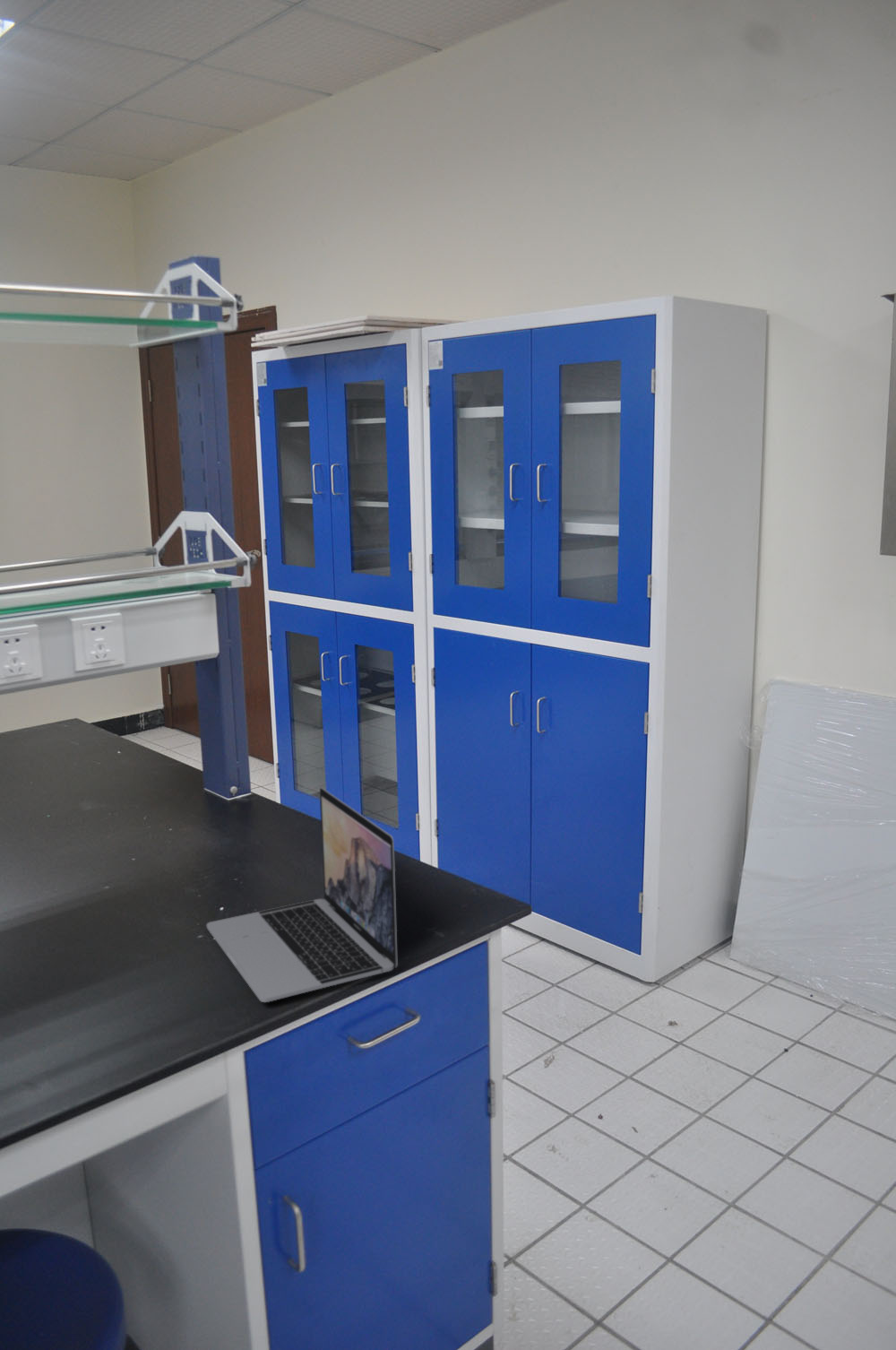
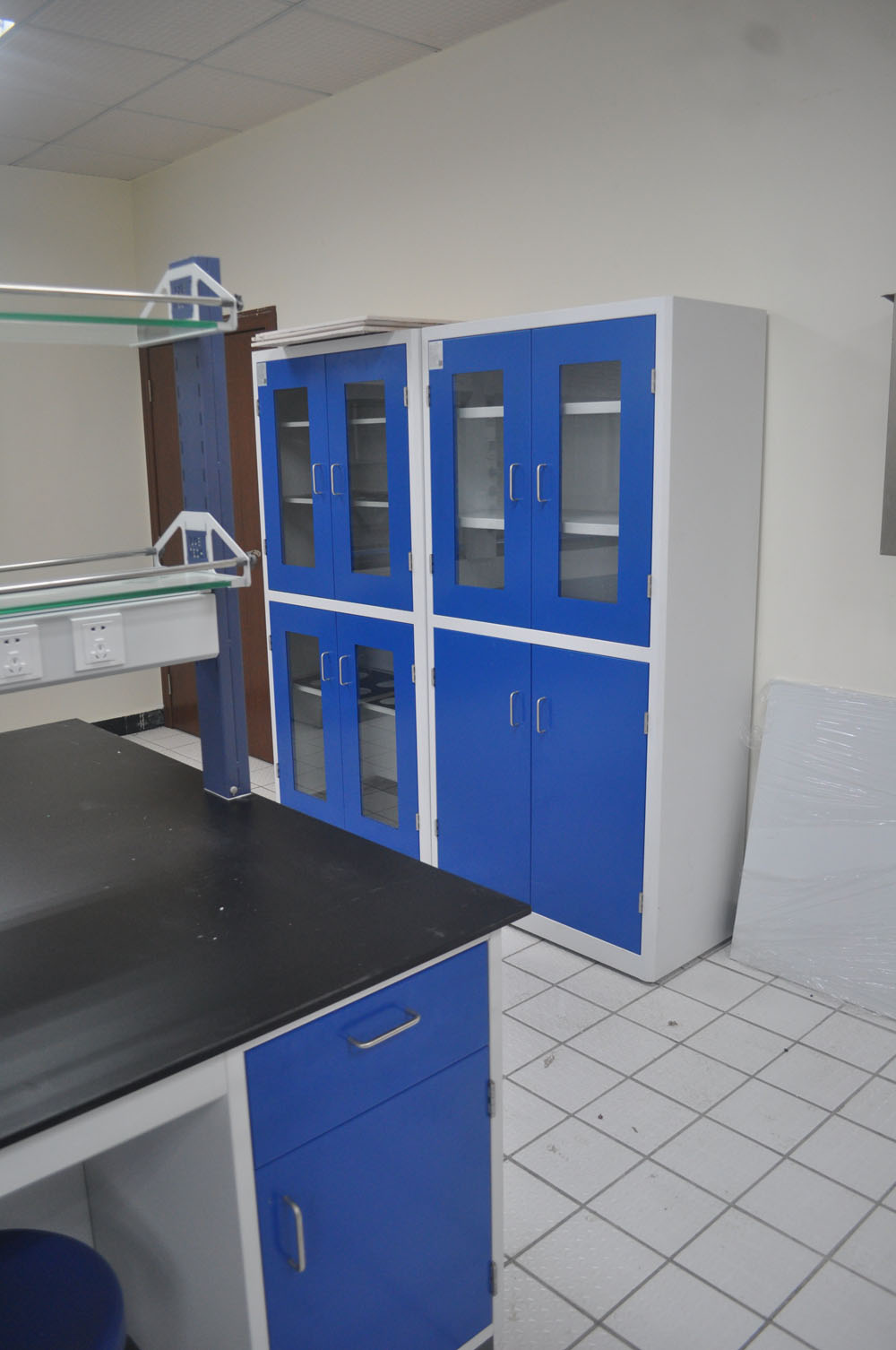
- laptop [205,786,399,1003]
